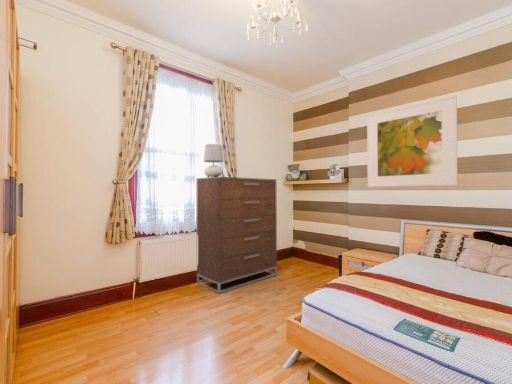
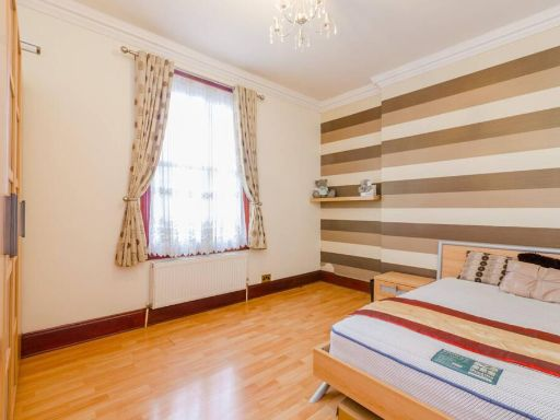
- dresser [196,176,278,295]
- table lamp [203,143,225,178]
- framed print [366,94,459,188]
